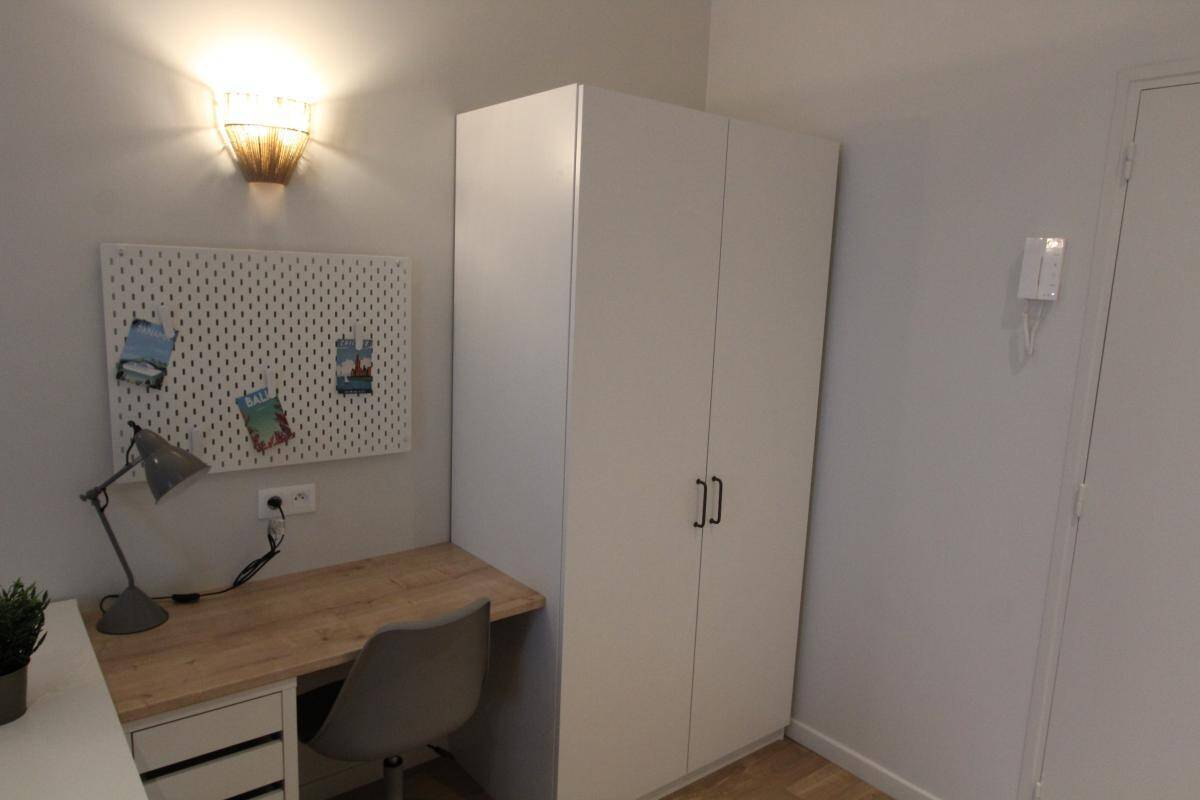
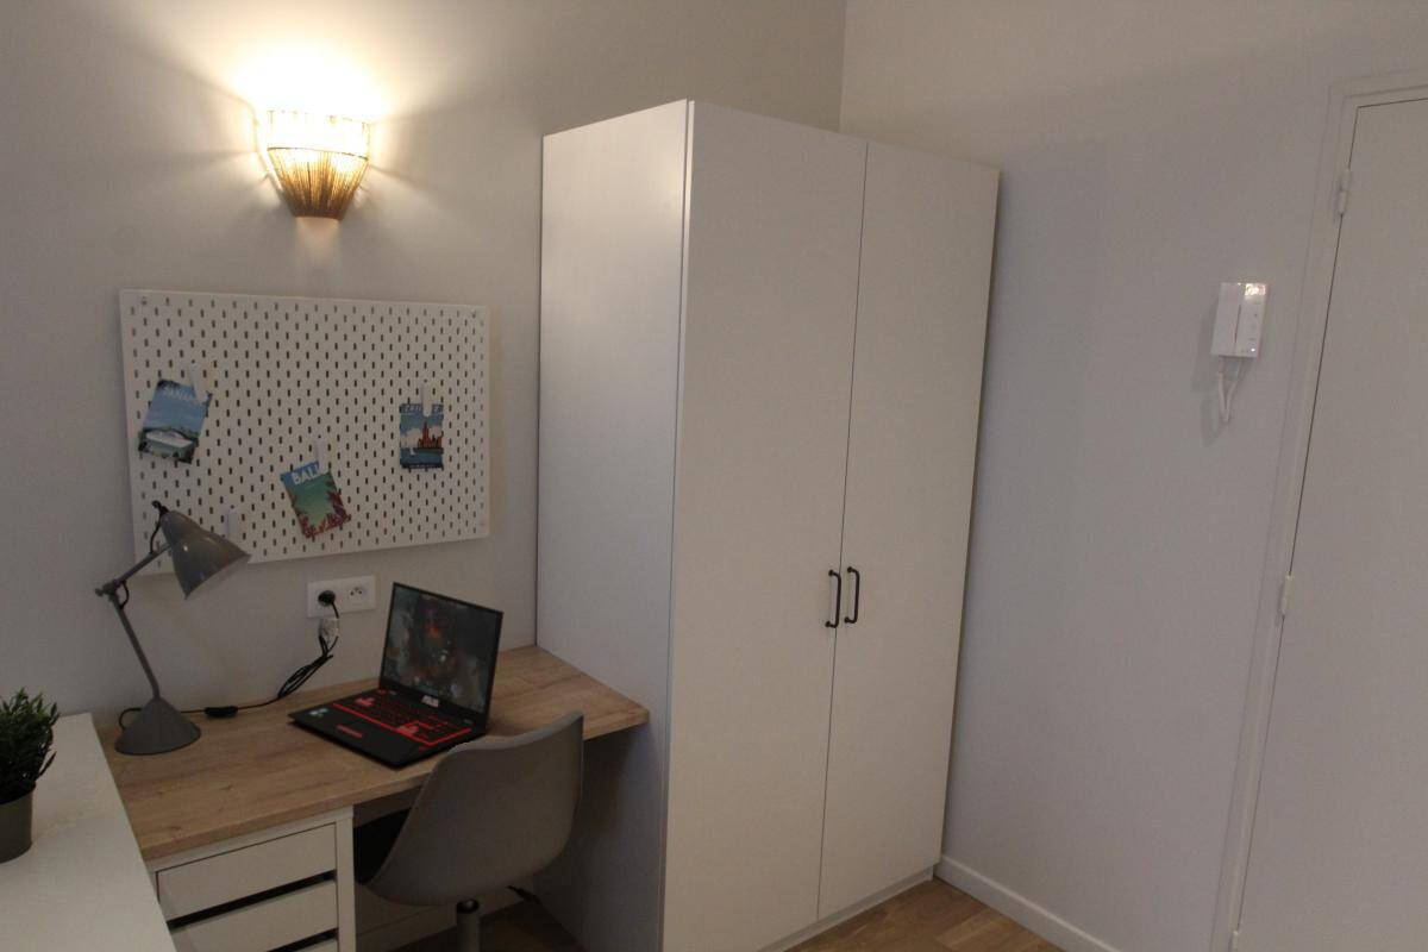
+ laptop [286,581,505,766]
